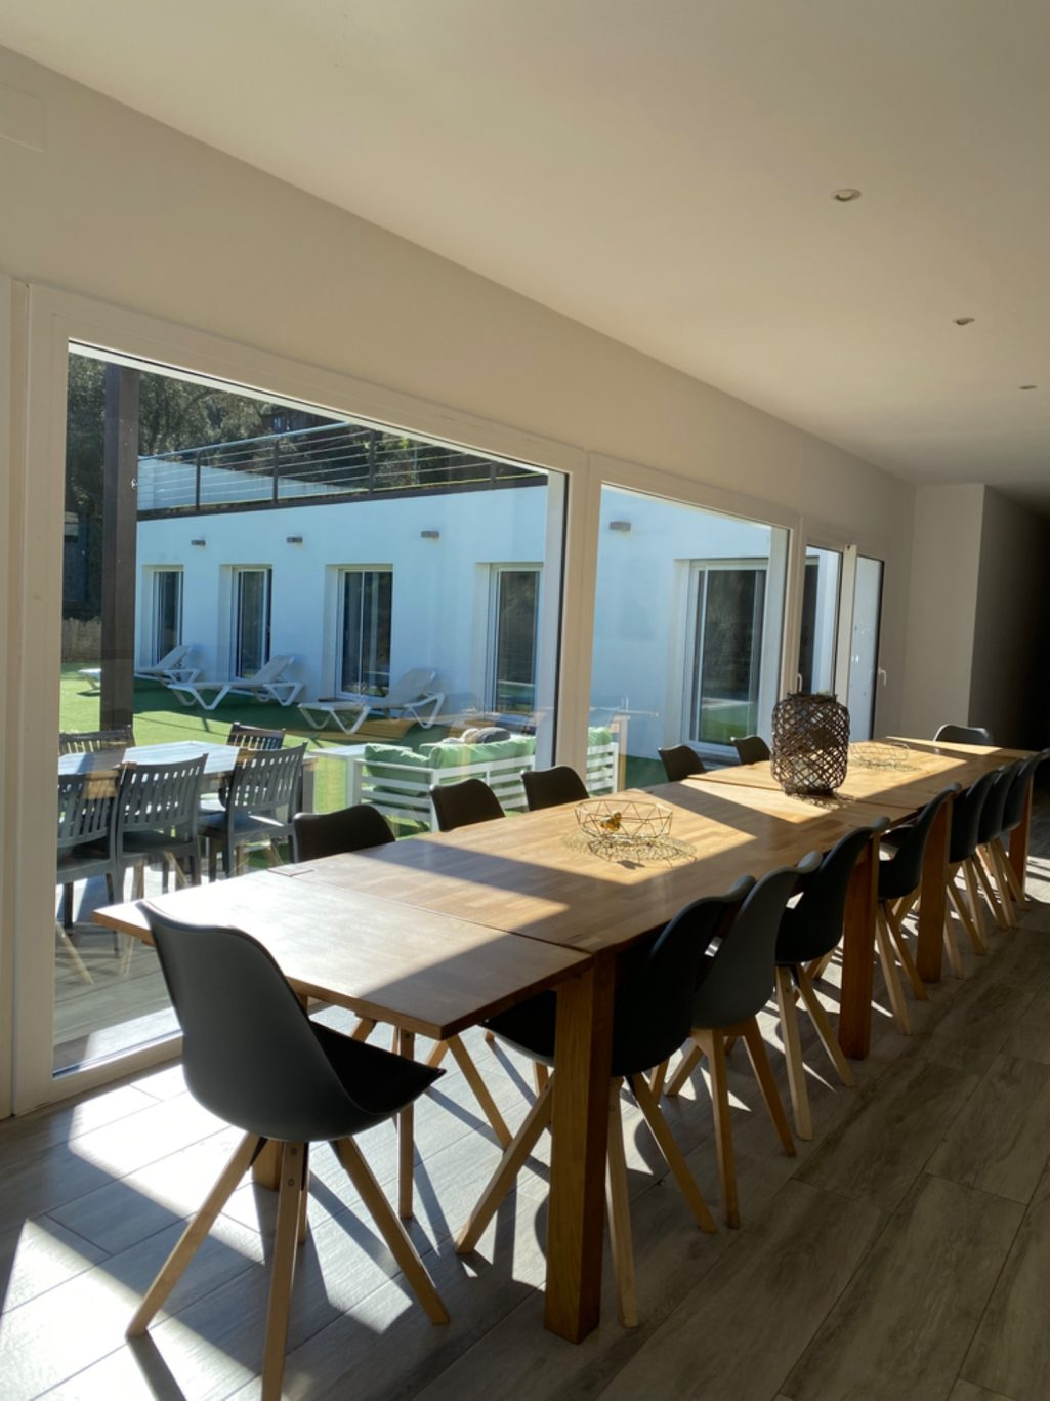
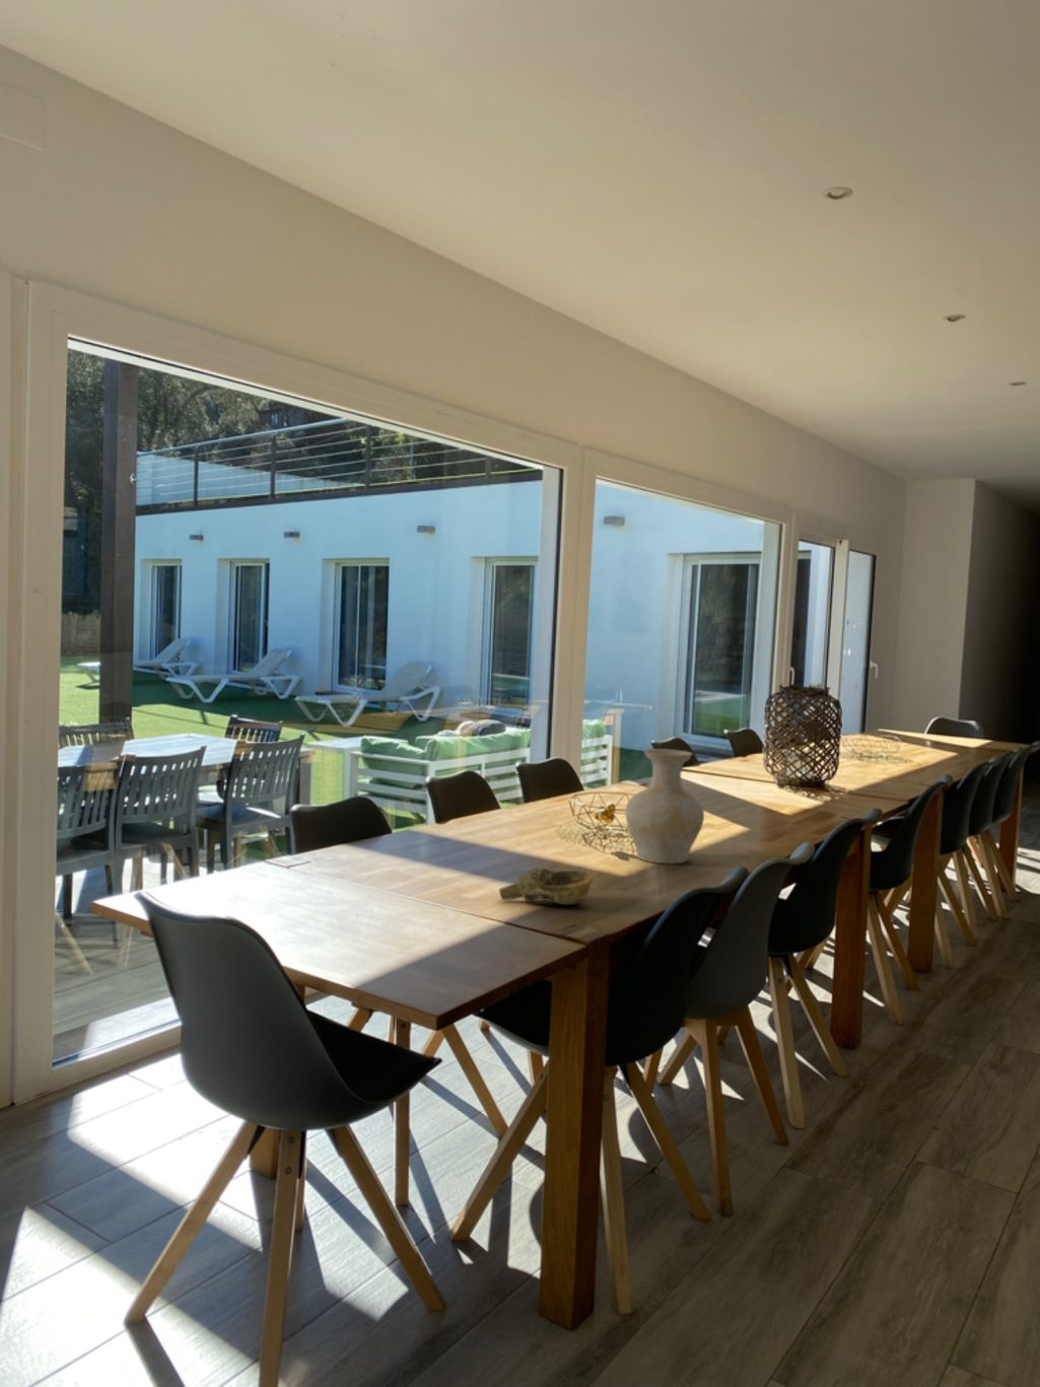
+ vase [624,748,706,865]
+ decorative bowl [498,867,594,906]
